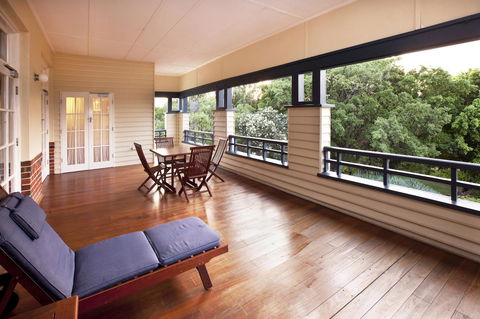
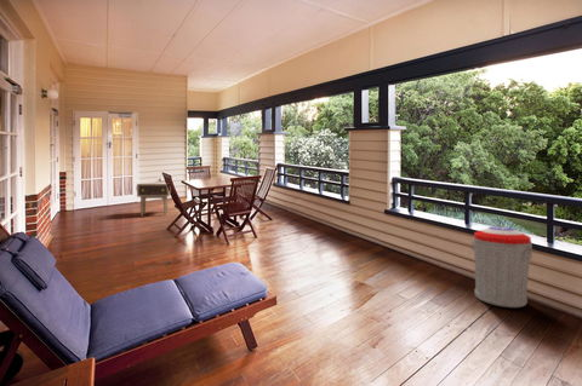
+ trash can [470,225,534,309]
+ side table [136,183,171,217]
